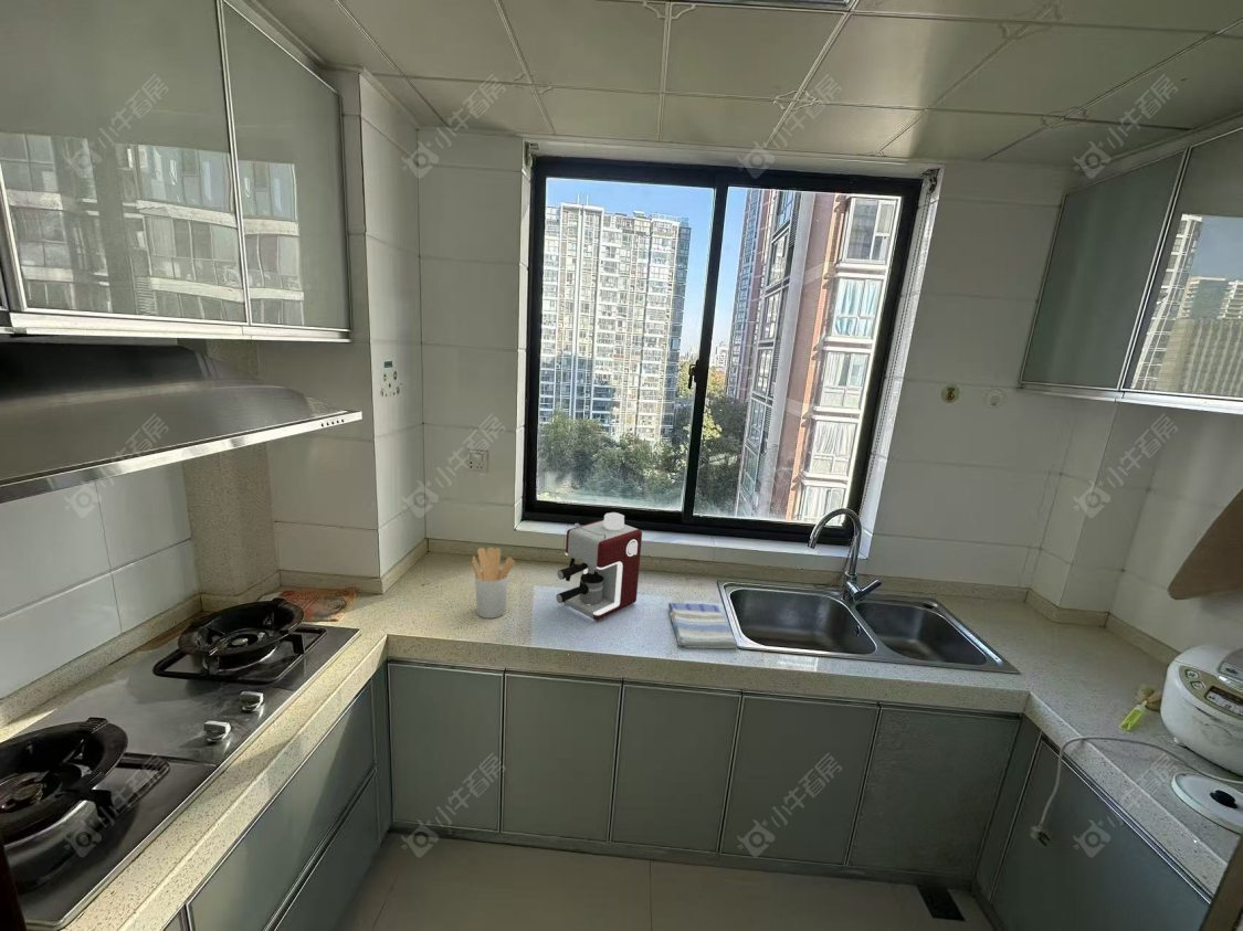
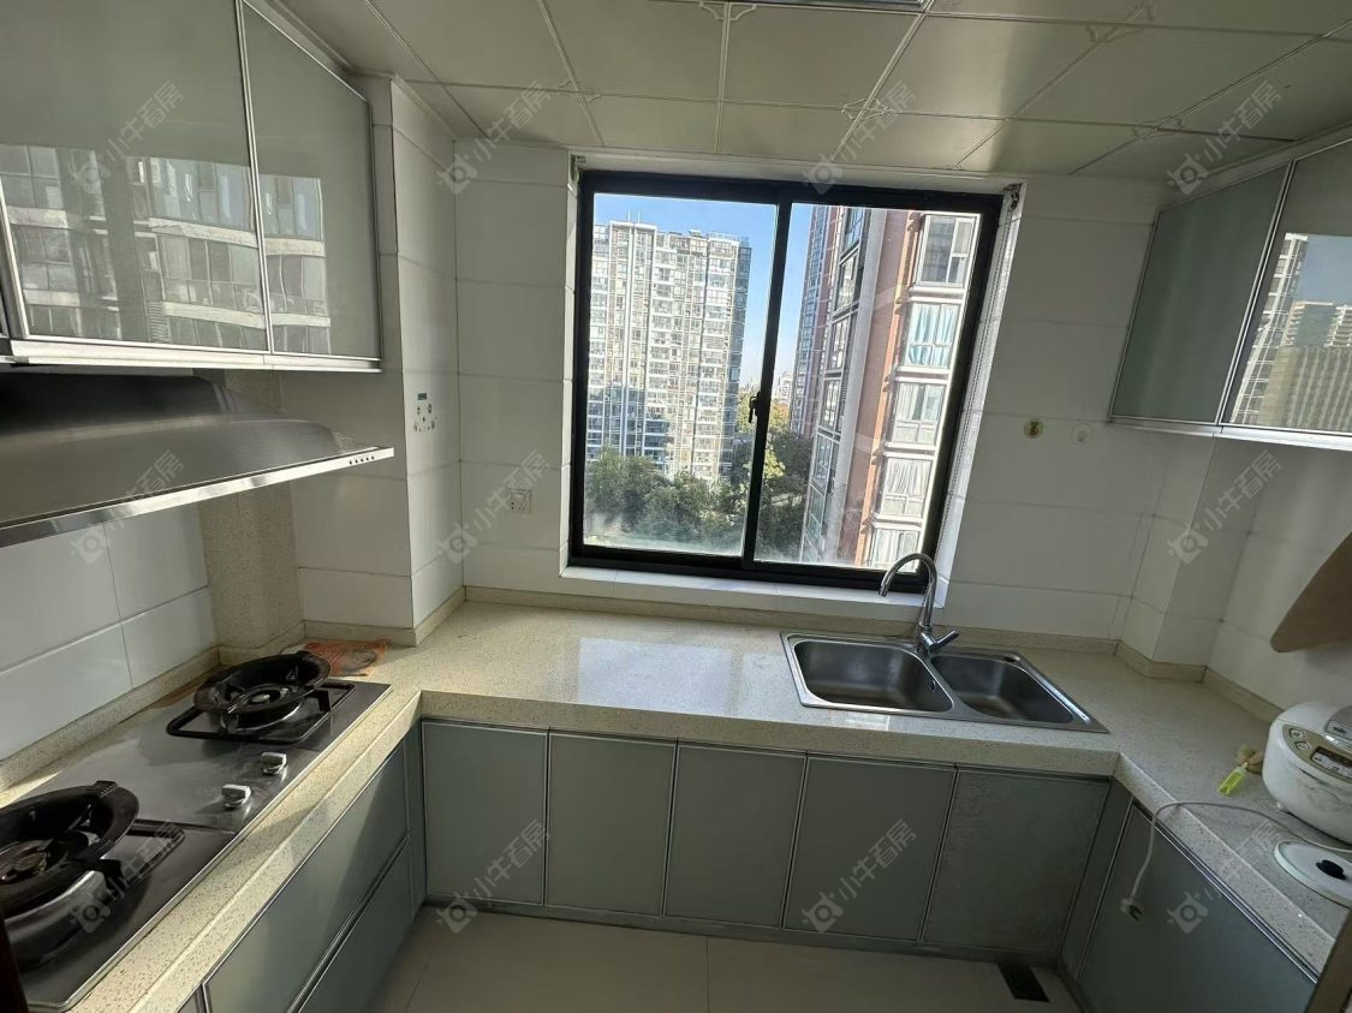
- coffee maker [555,511,643,622]
- dish towel [667,602,738,649]
- utensil holder [471,547,516,620]
